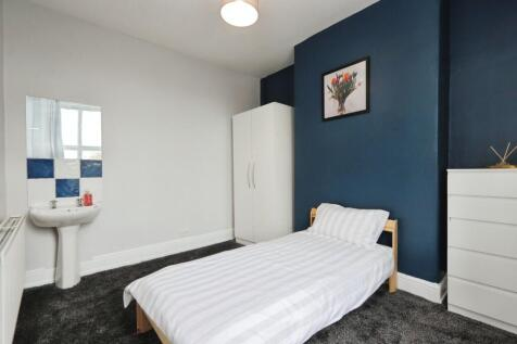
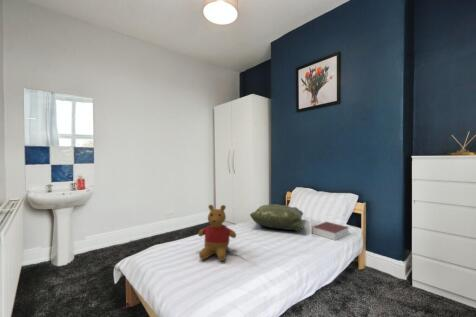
+ teddy bear [197,204,237,262]
+ cushion [249,203,305,232]
+ book [311,221,350,241]
